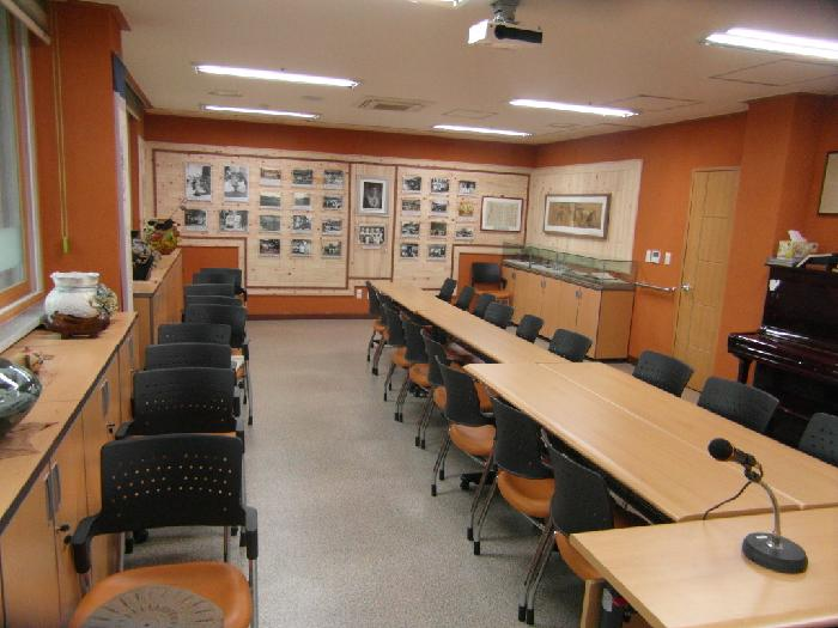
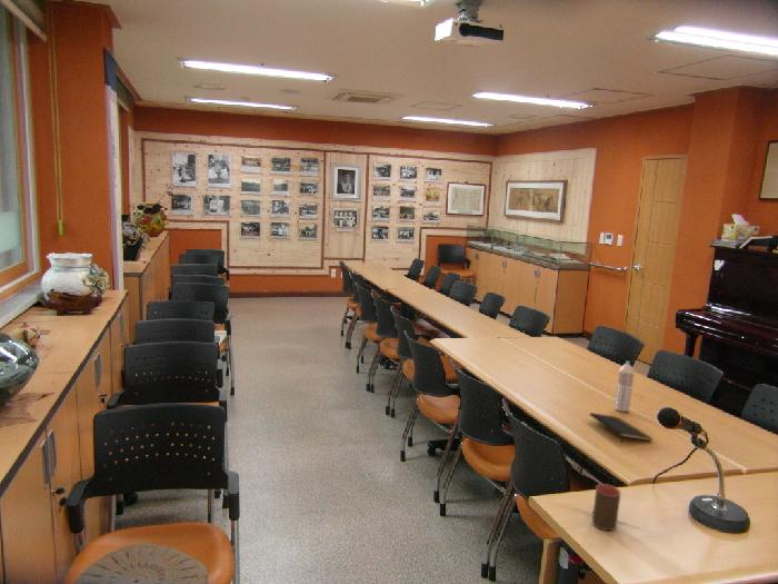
+ cup [591,483,621,532]
+ water bottle [614,360,636,413]
+ notepad [589,412,654,445]
